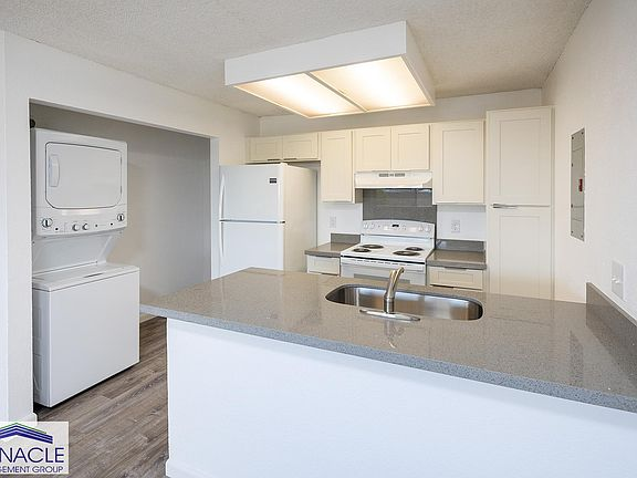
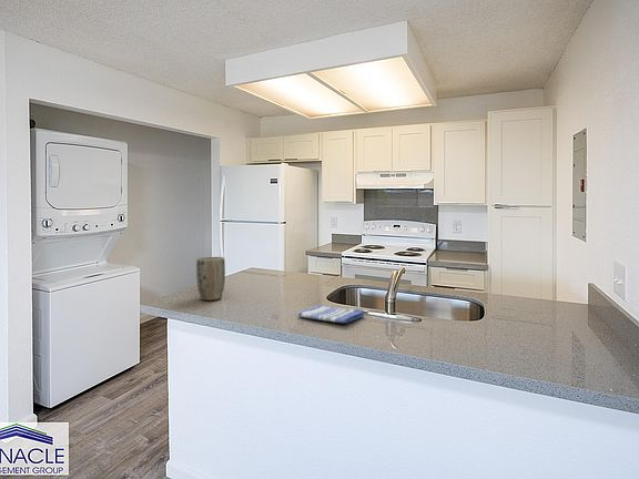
+ plant pot [195,256,226,302]
+ dish towel [297,304,366,324]
